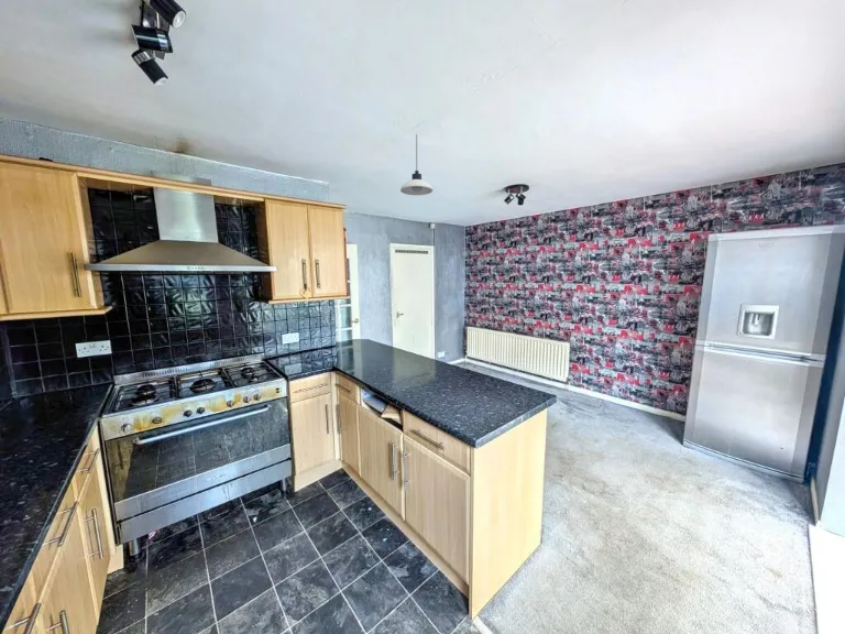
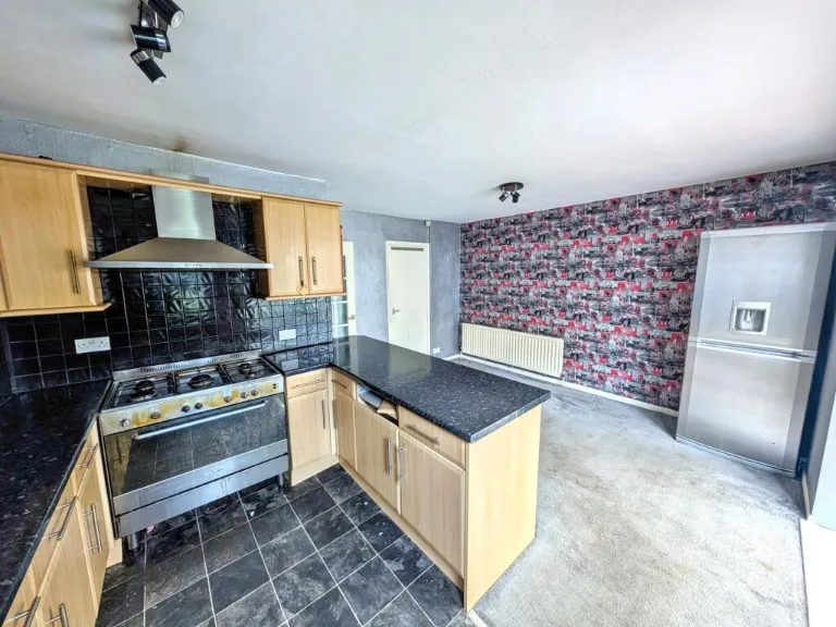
- pendant light [399,133,434,196]
